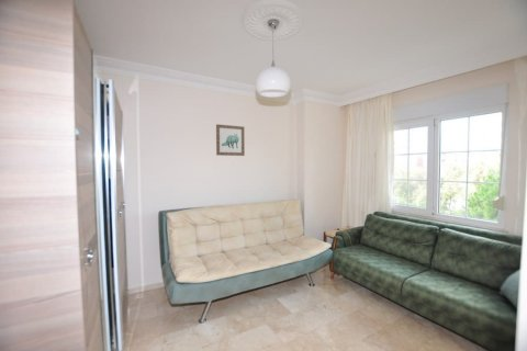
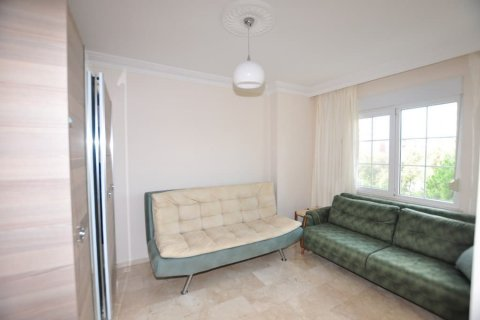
- wall art [215,123,246,157]
